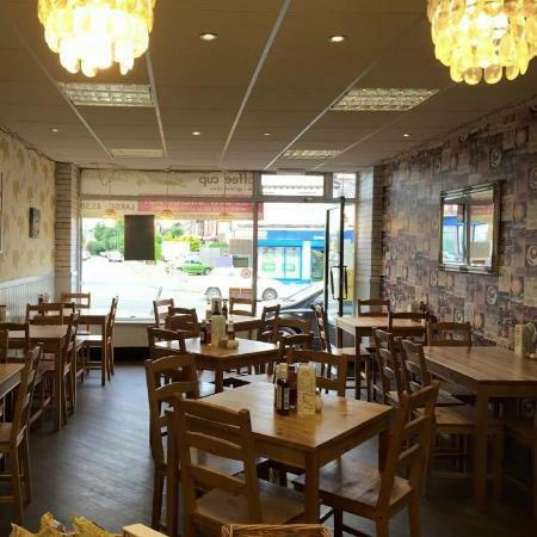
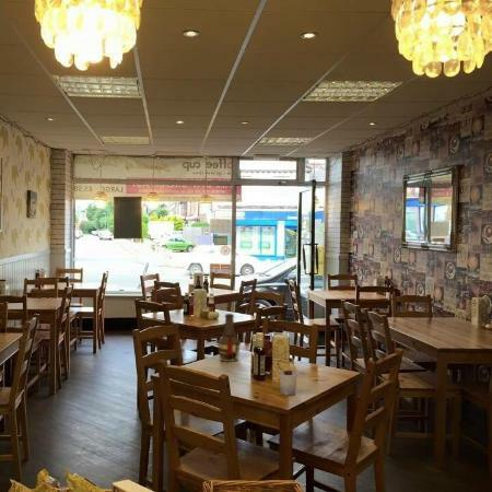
+ cup [278,370,298,397]
+ bottle [216,313,242,363]
